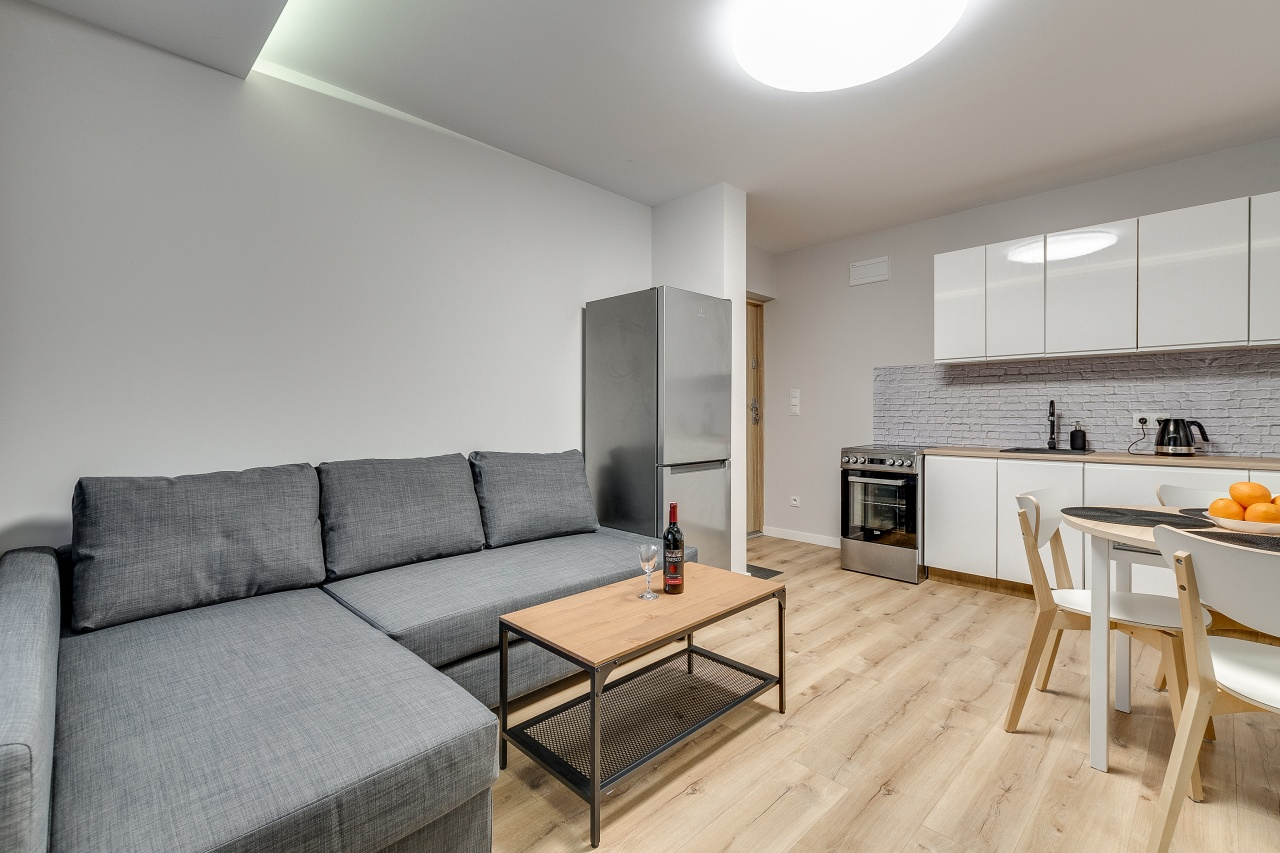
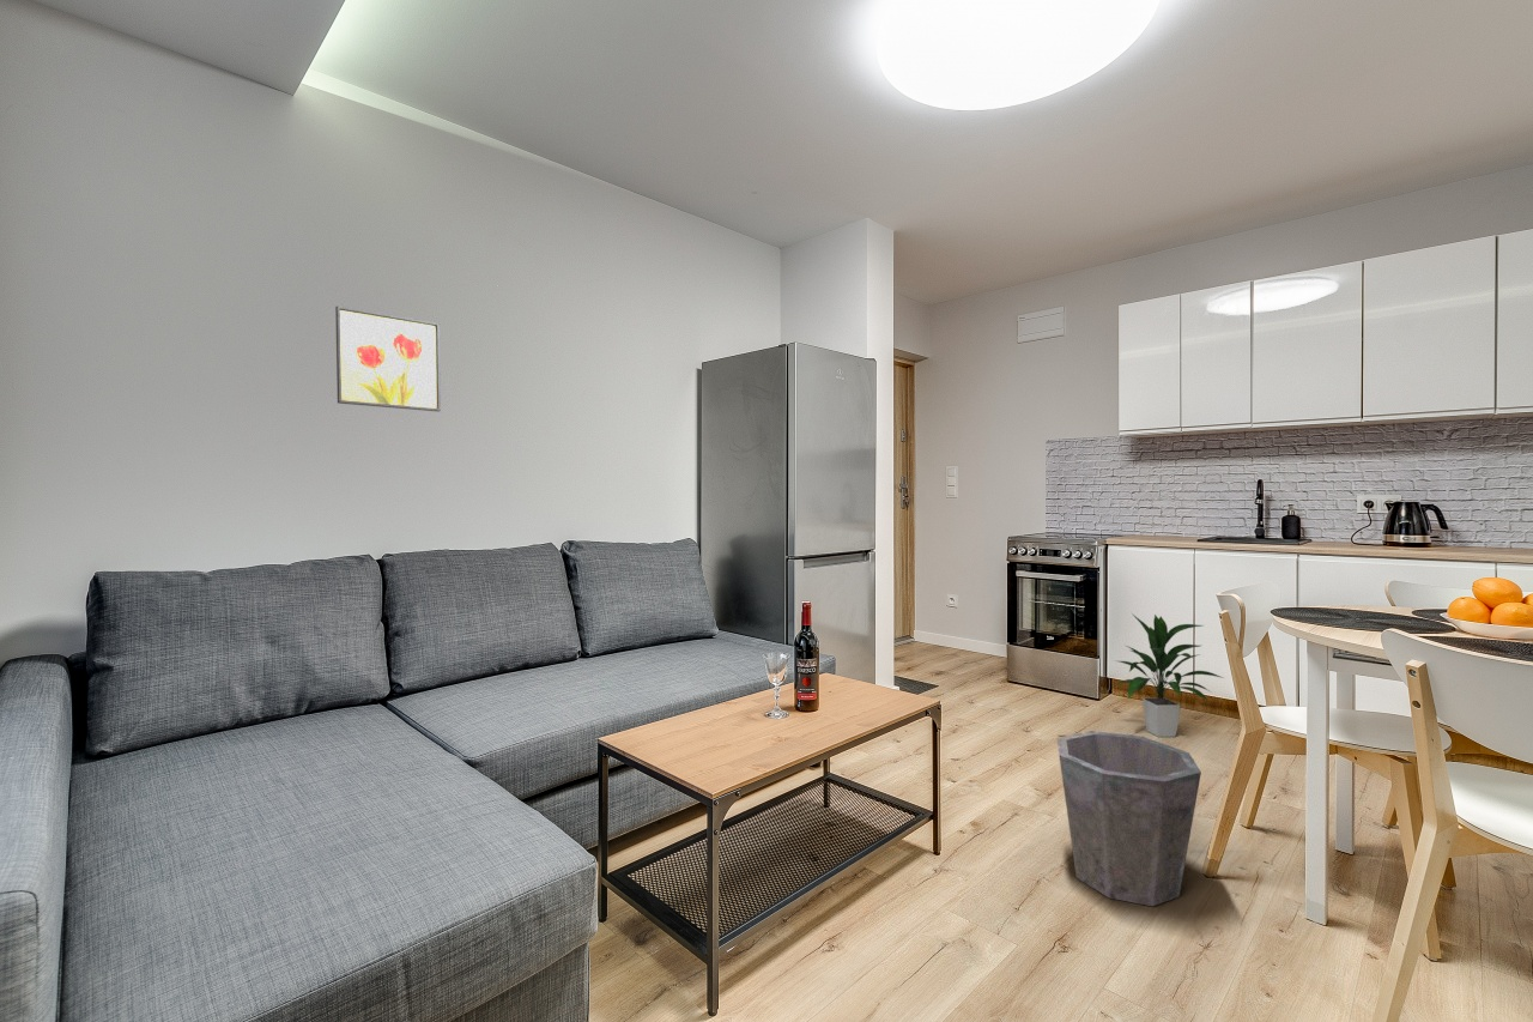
+ wall art [334,304,442,412]
+ waste bin [1056,730,1202,907]
+ indoor plant [1113,612,1225,738]
